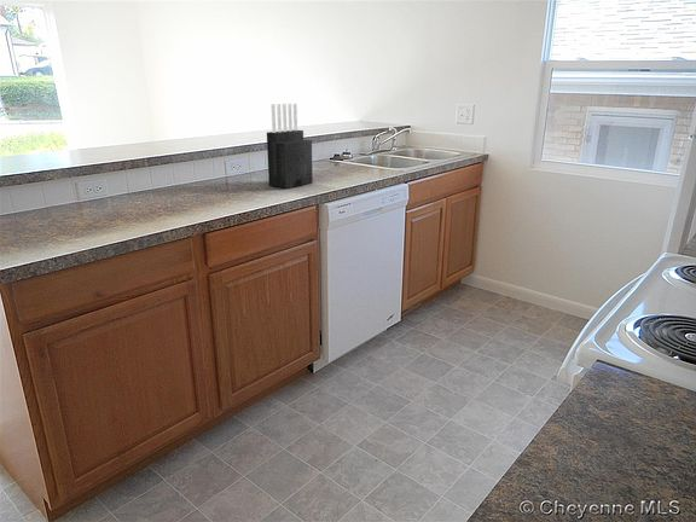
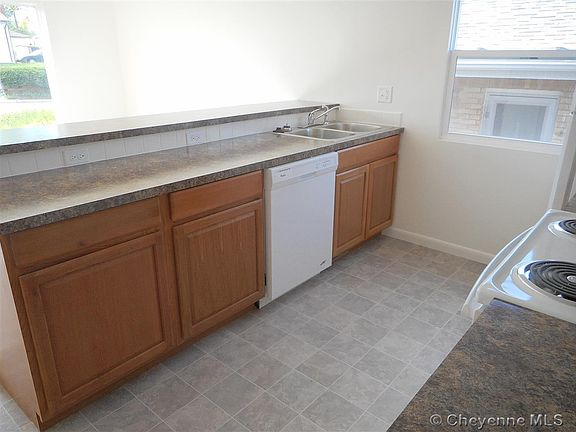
- knife block [266,103,314,190]
